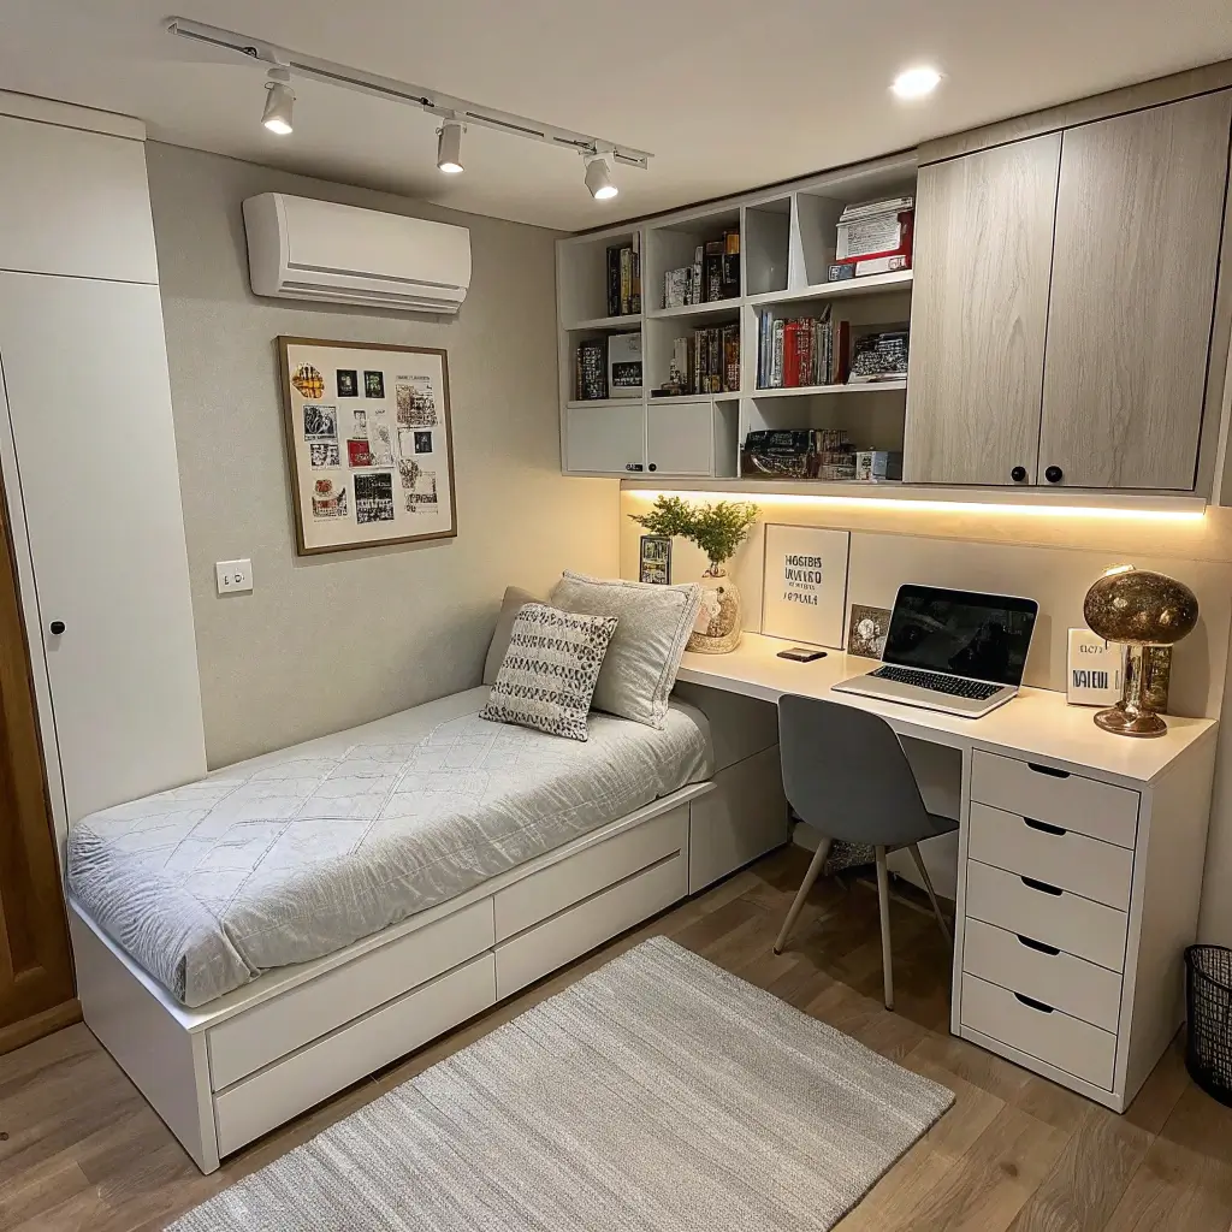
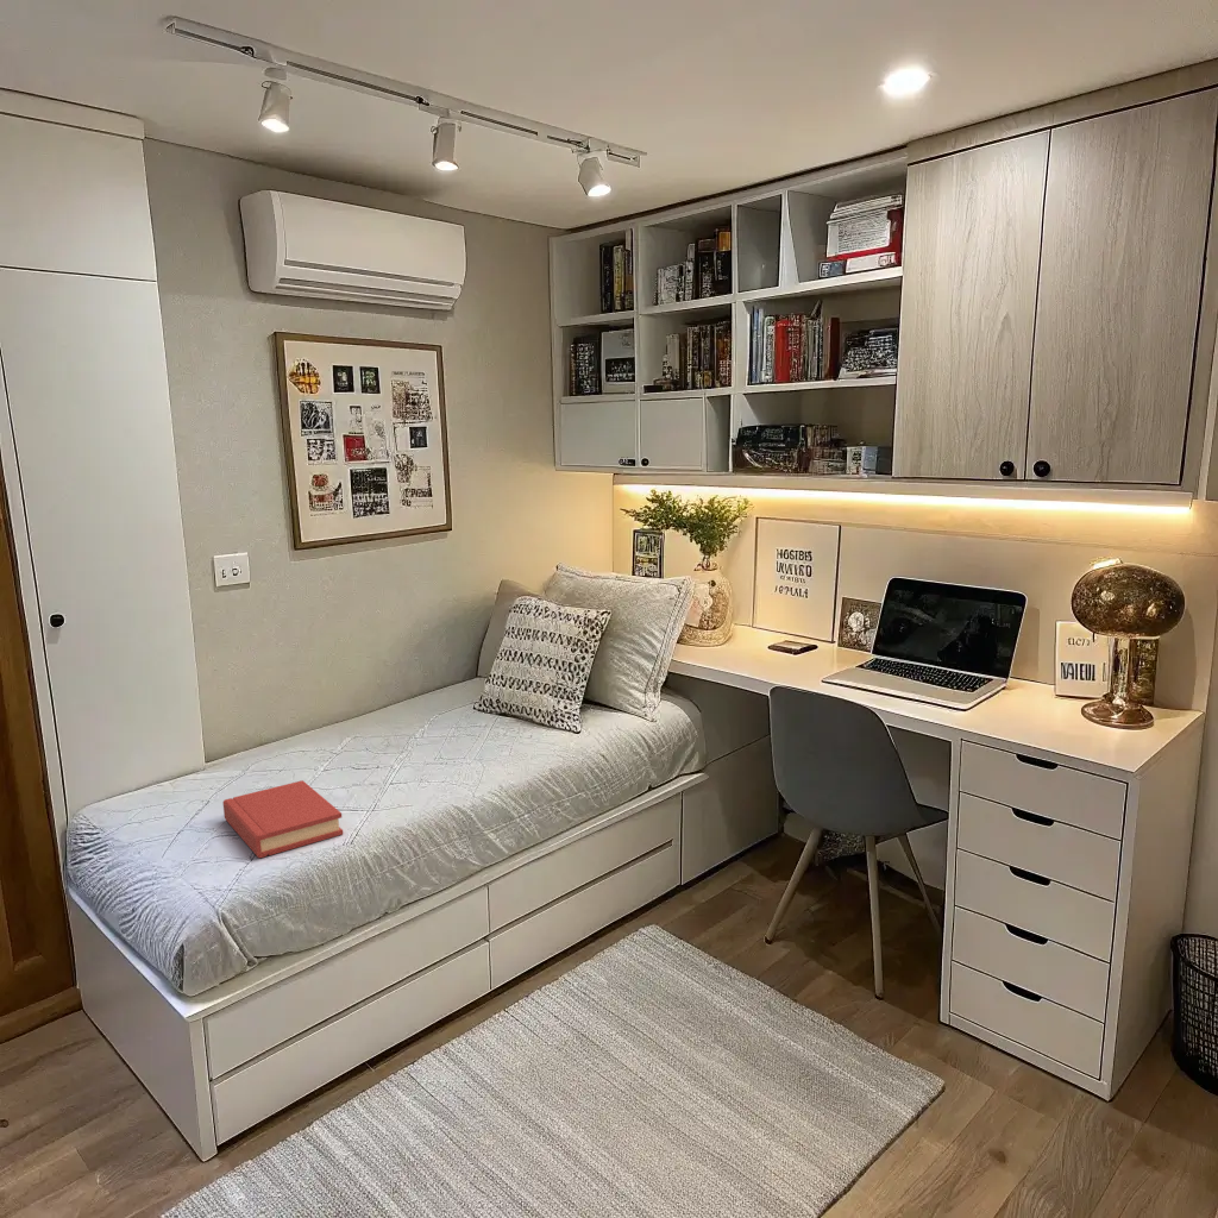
+ hardback book [221,779,344,859]
